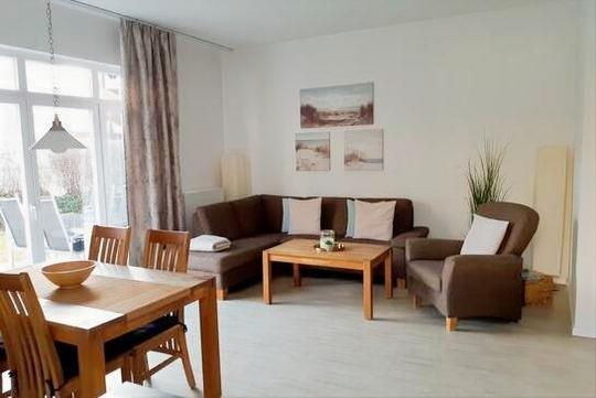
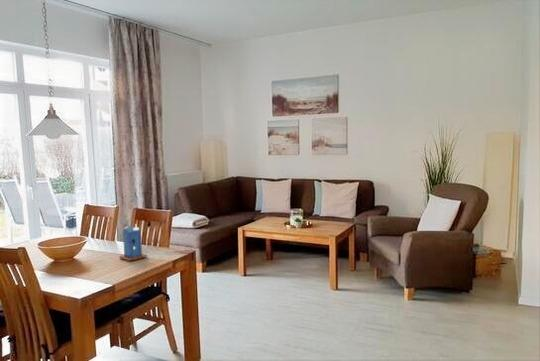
+ candle [118,223,148,262]
